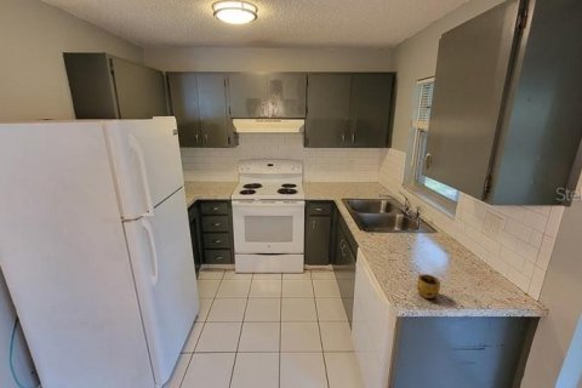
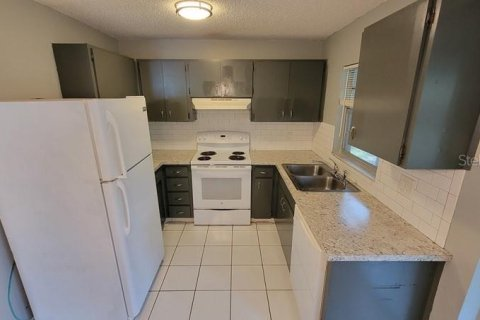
- mug [416,273,441,299]
